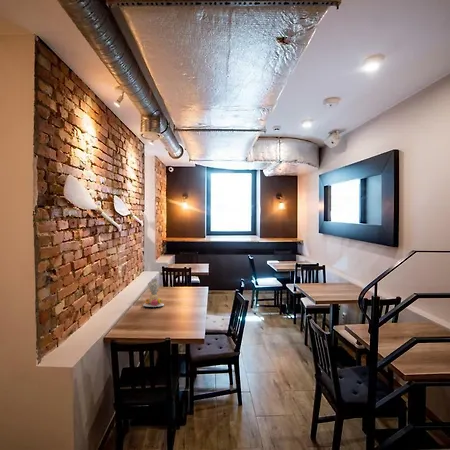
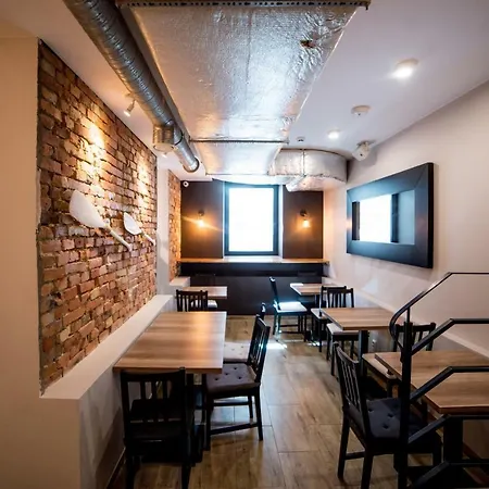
- succulent plant [142,278,165,308]
